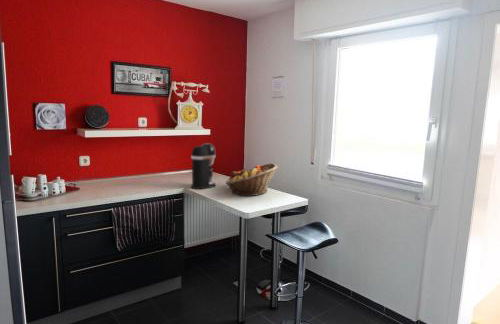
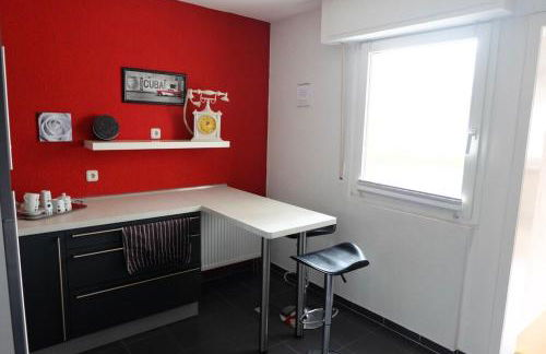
- fruit basket [225,162,279,197]
- coffee maker [190,142,217,190]
